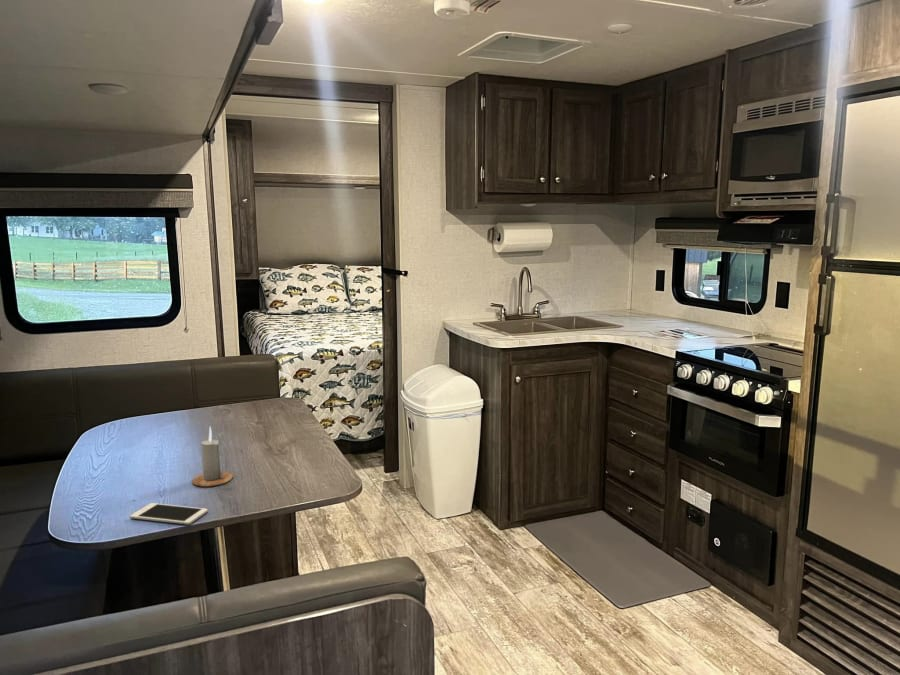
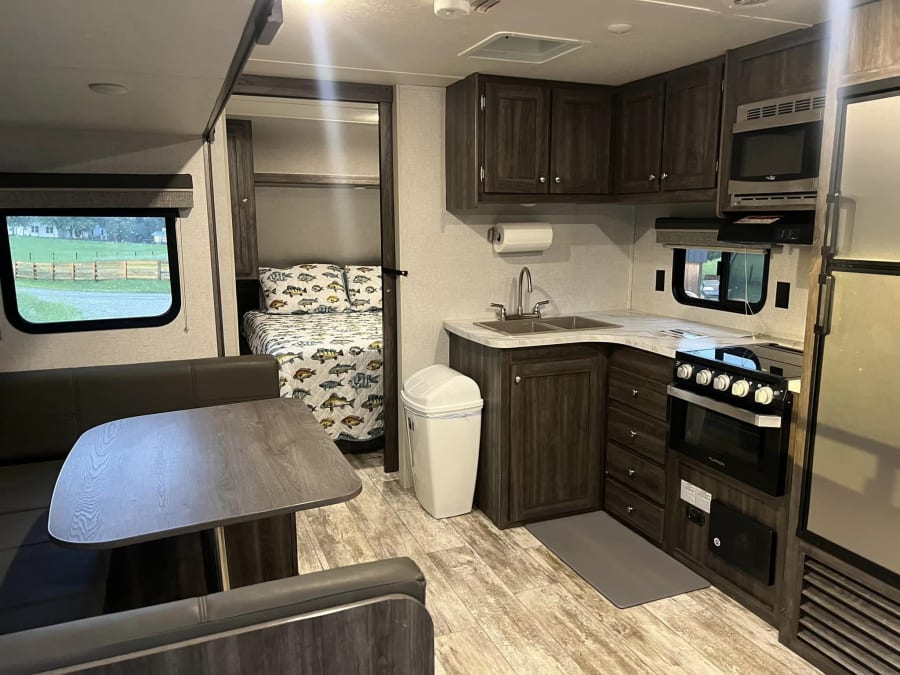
- candle [191,426,234,488]
- cell phone [129,502,209,526]
